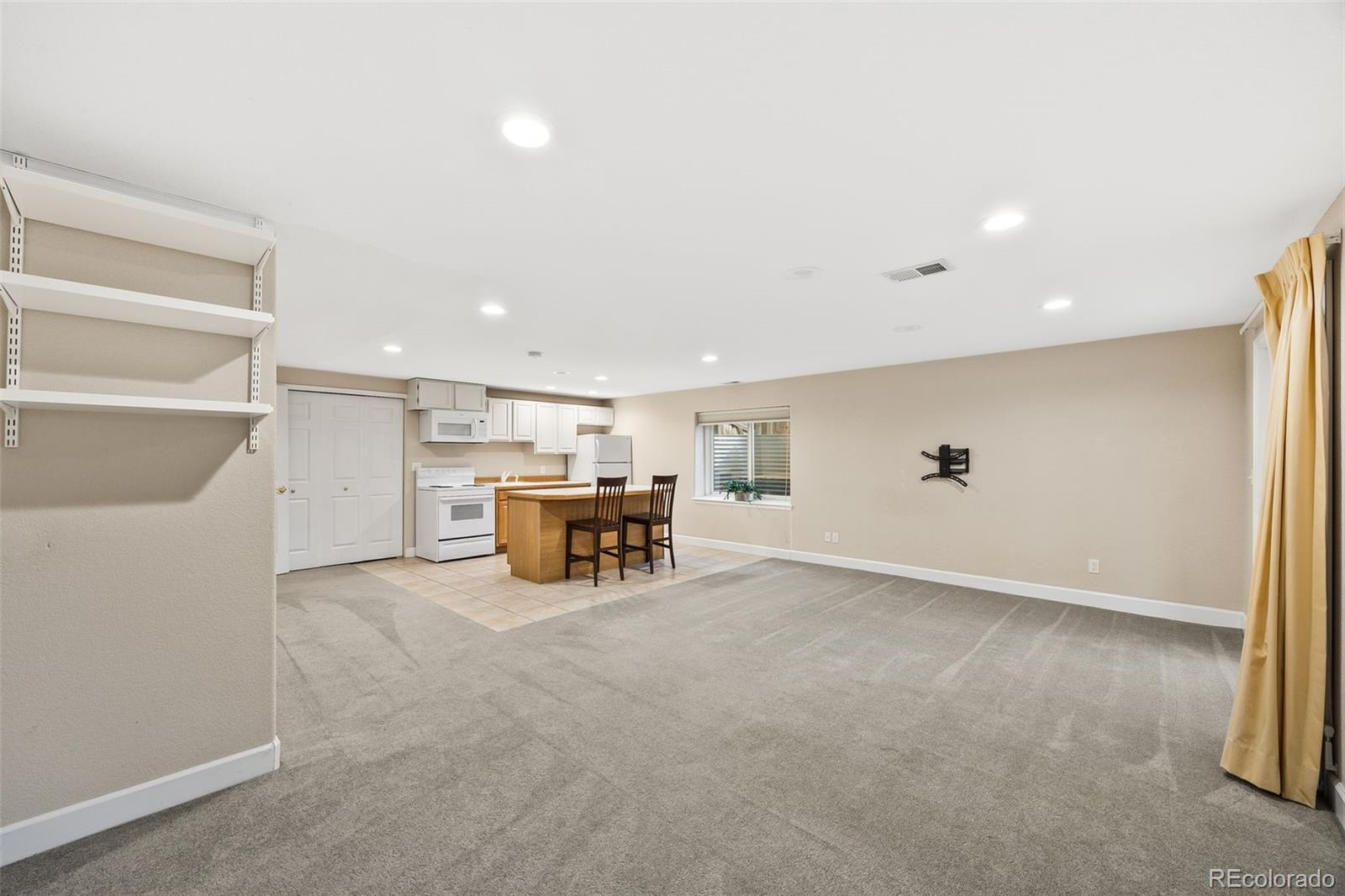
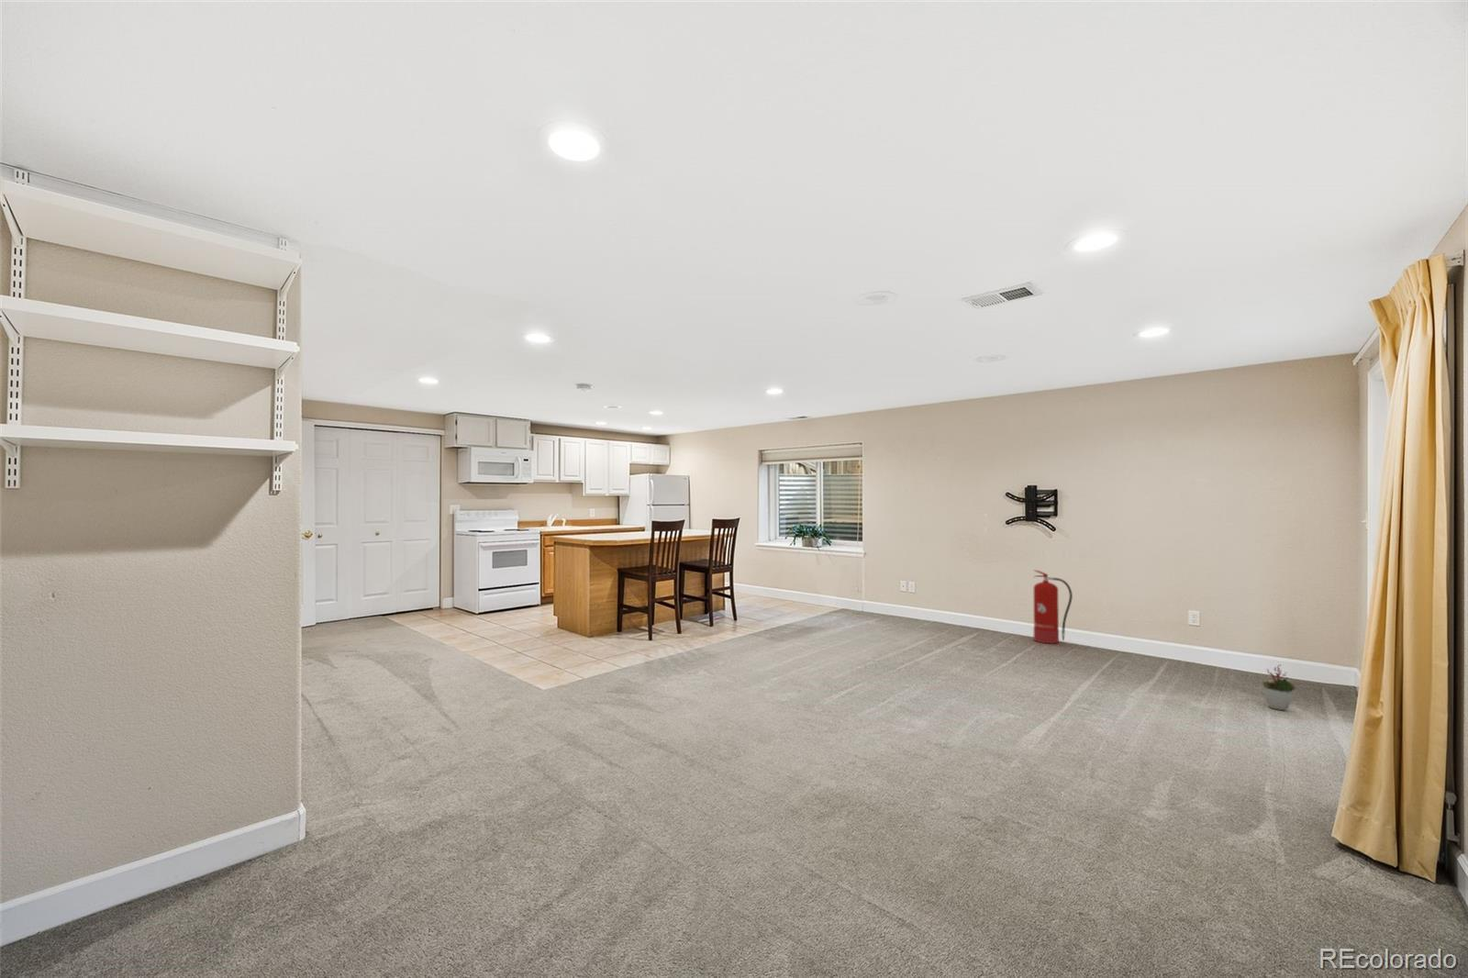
+ fire extinguisher [1033,570,1074,645]
+ decorative plant [1262,664,1297,711]
